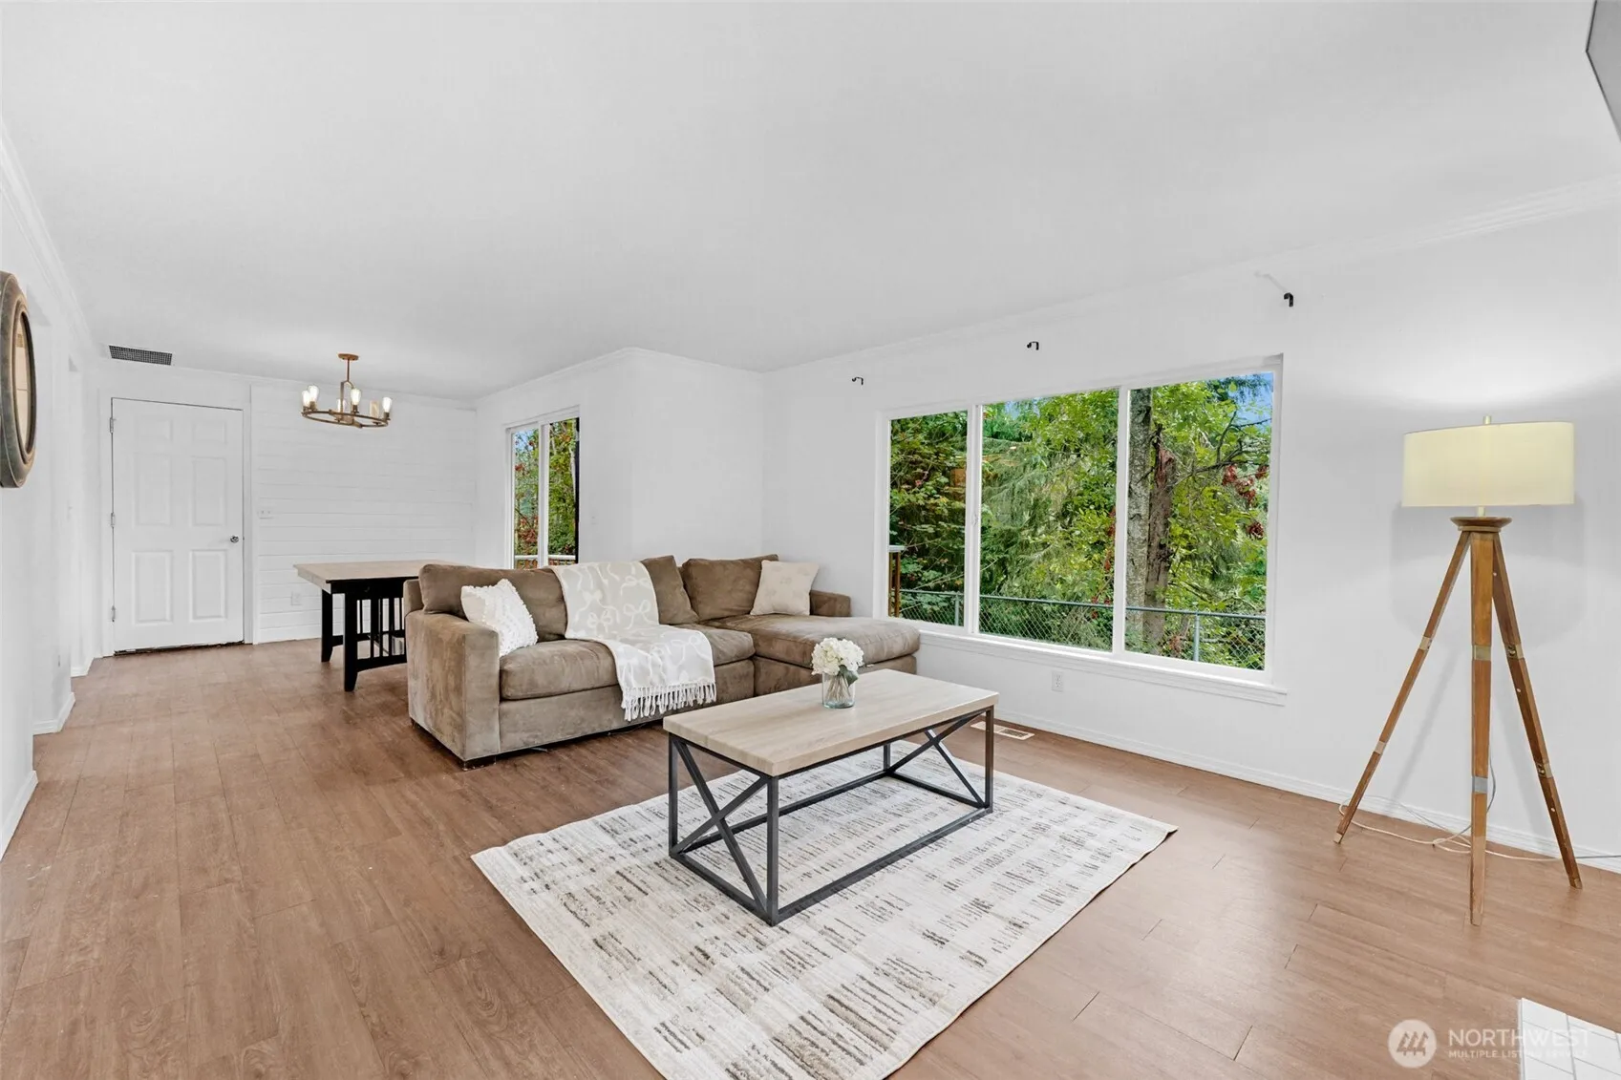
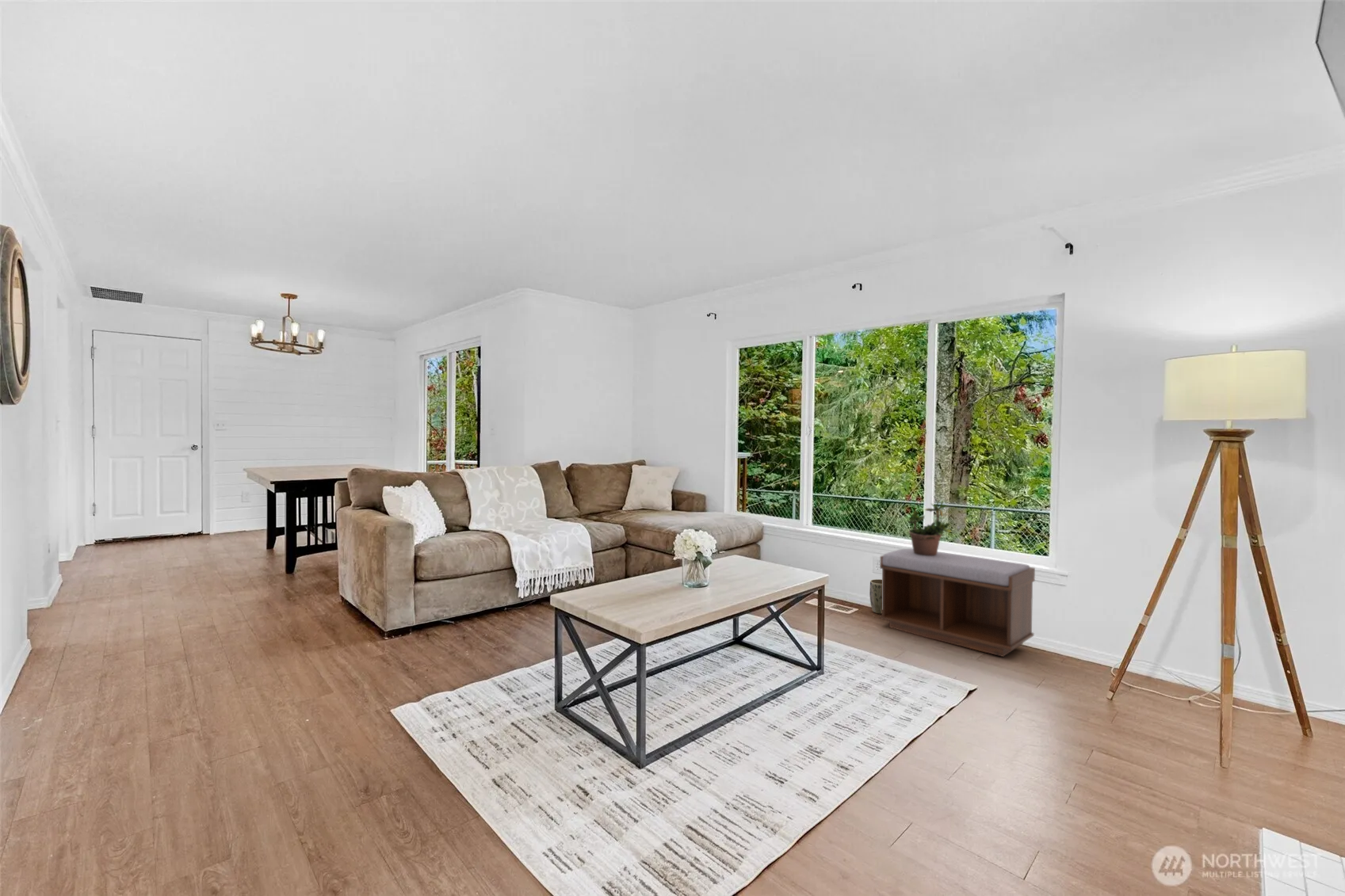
+ plant pot [869,578,882,615]
+ potted plant [906,499,952,556]
+ bench [879,547,1036,658]
